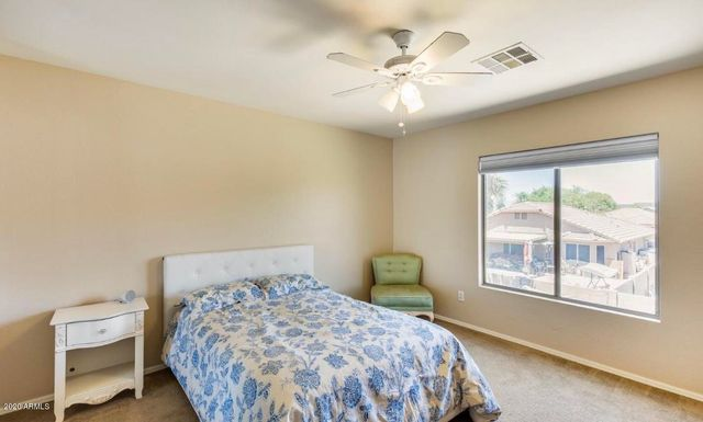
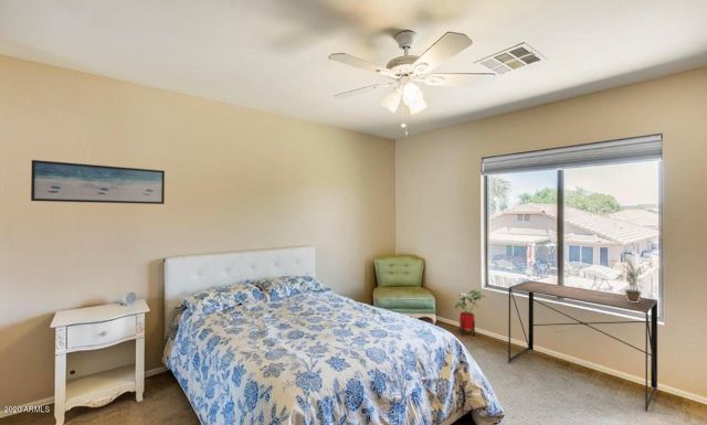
+ potted plant [615,256,661,302]
+ desk [507,279,658,413]
+ wall art [30,159,166,205]
+ house plant [454,289,486,338]
